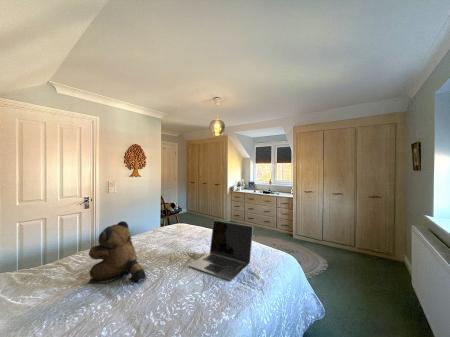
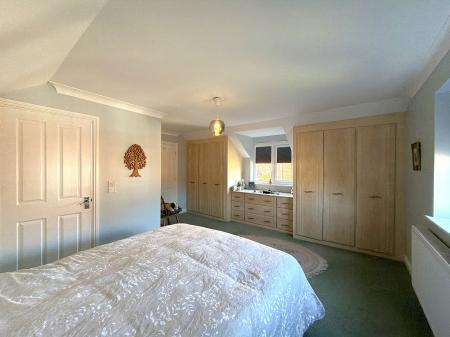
- teddy bear [87,220,148,285]
- laptop [187,219,254,282]
